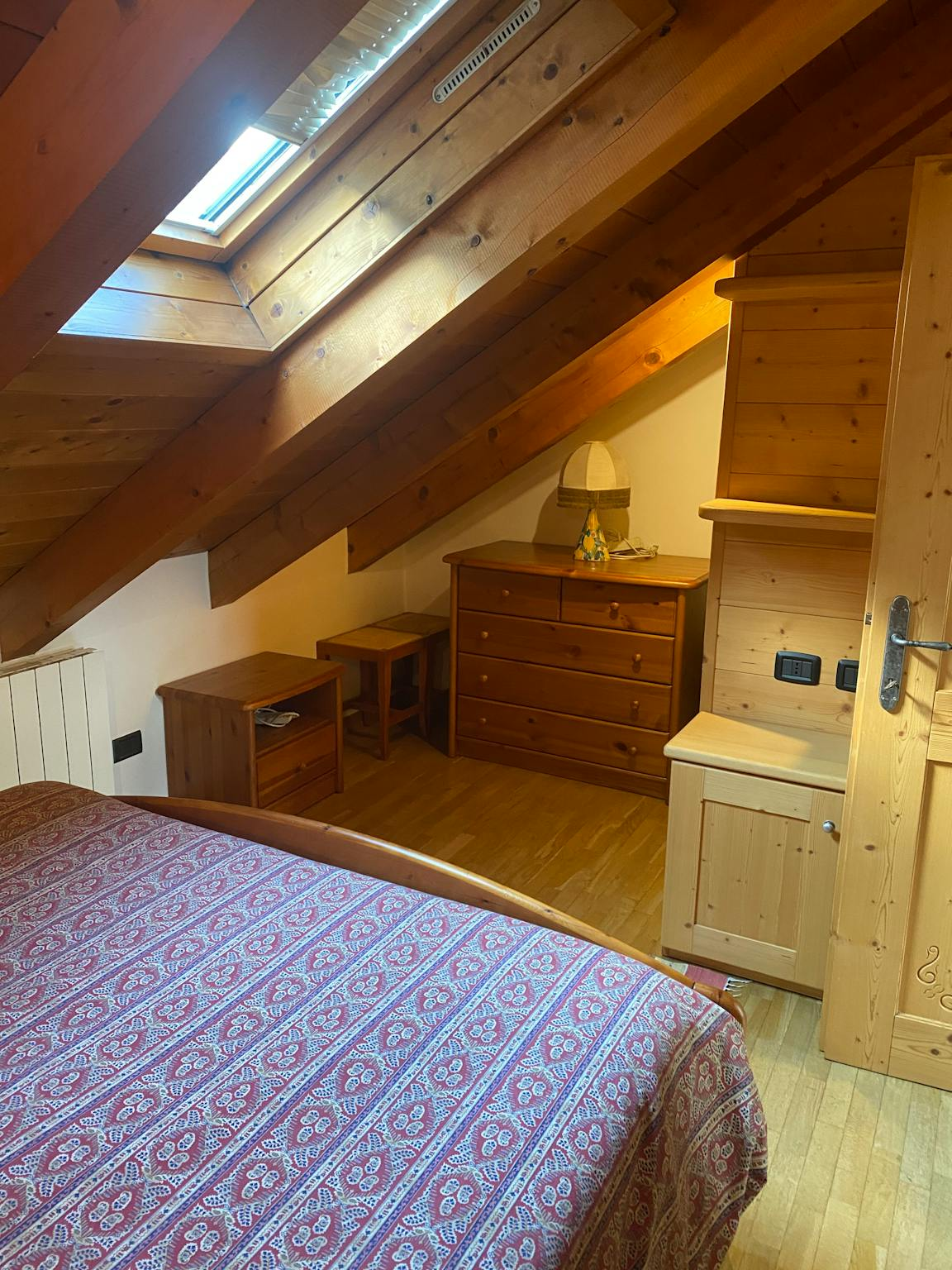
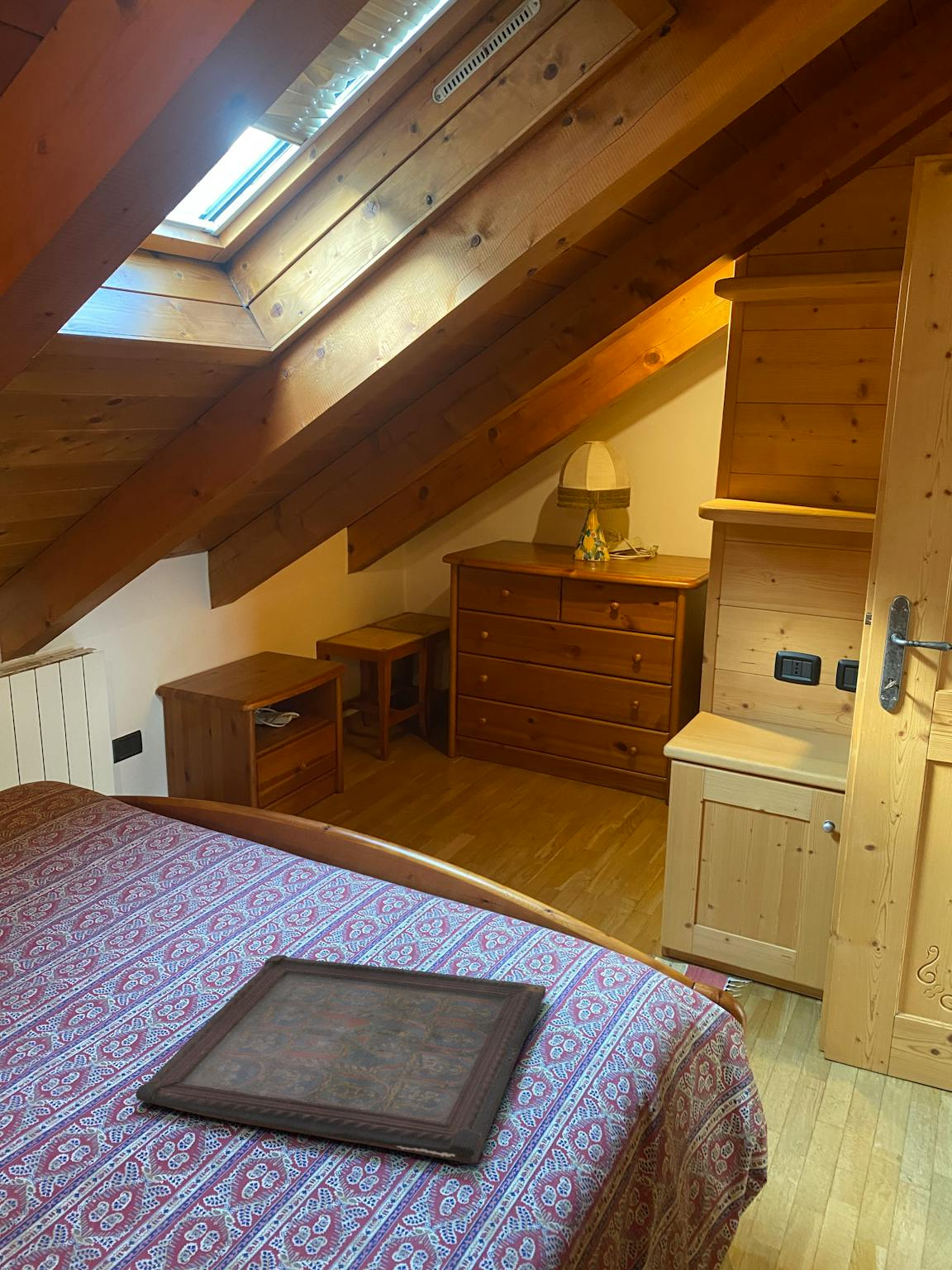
+ serving tray [135,954,547,1164]
